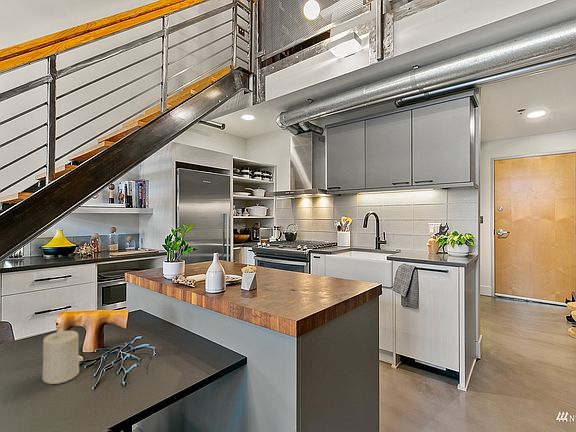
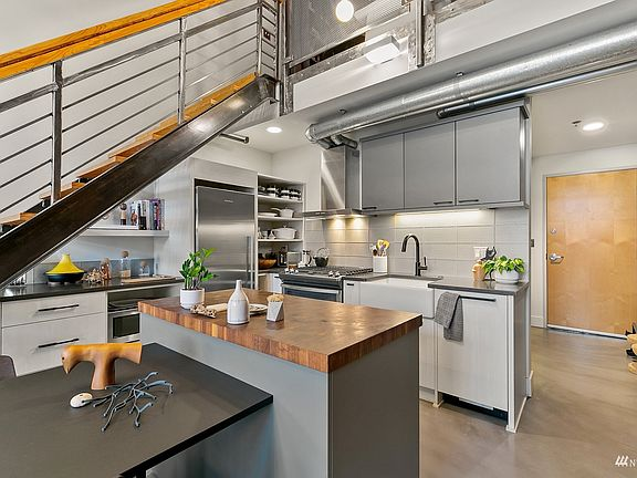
- candle [41,327,80,385]
